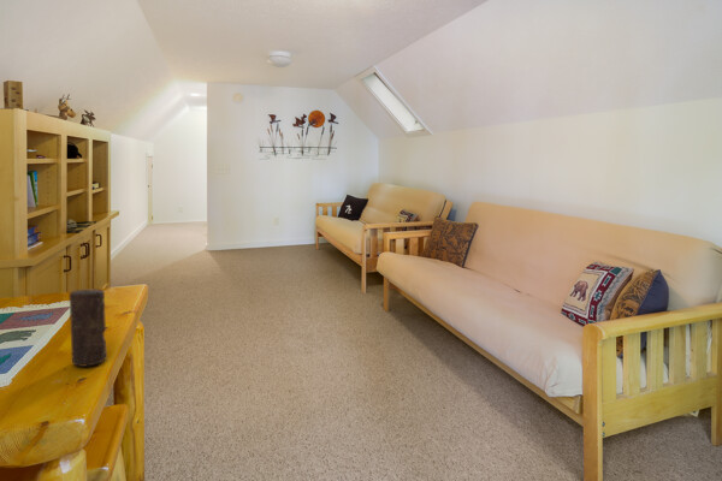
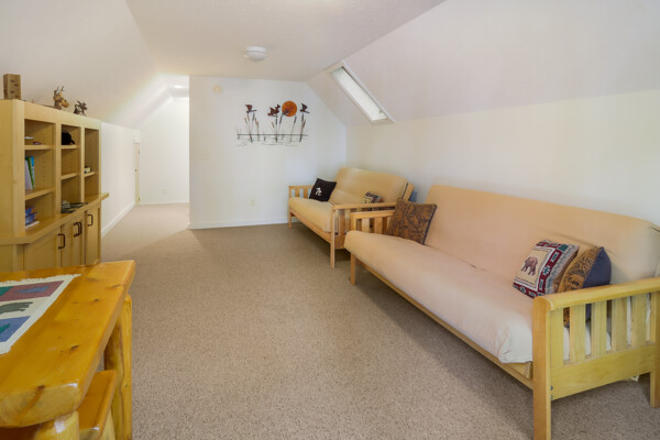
- candle [69,289,107,368]
